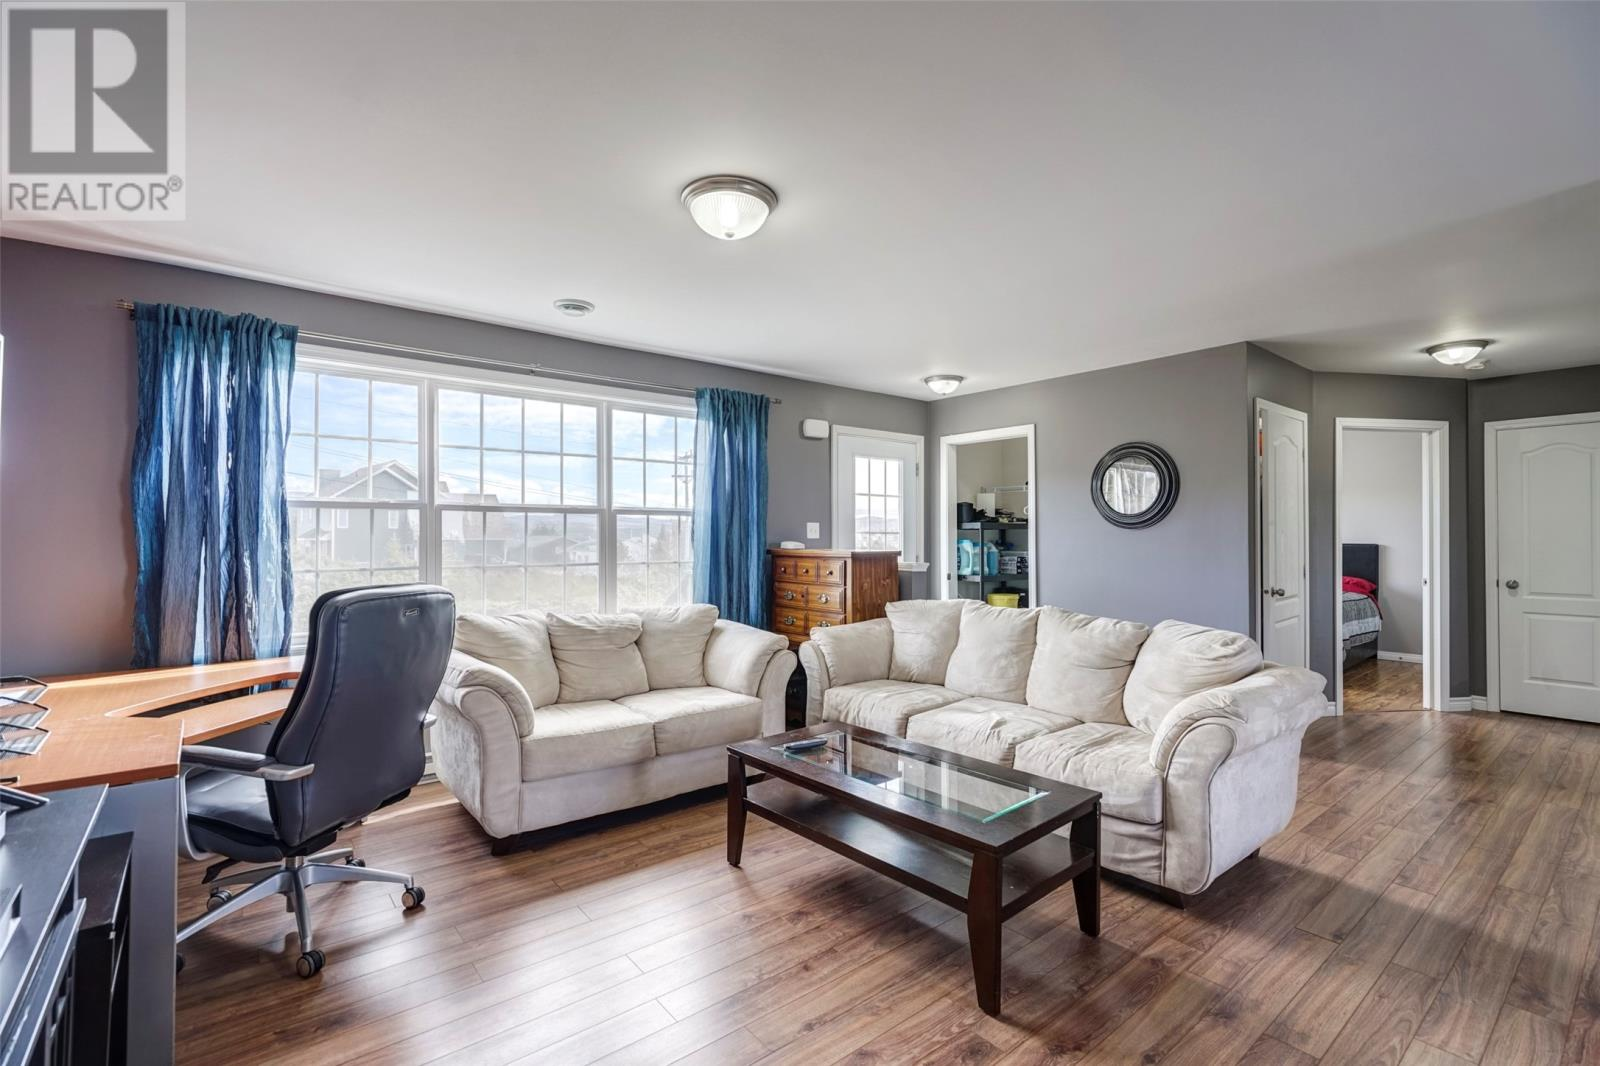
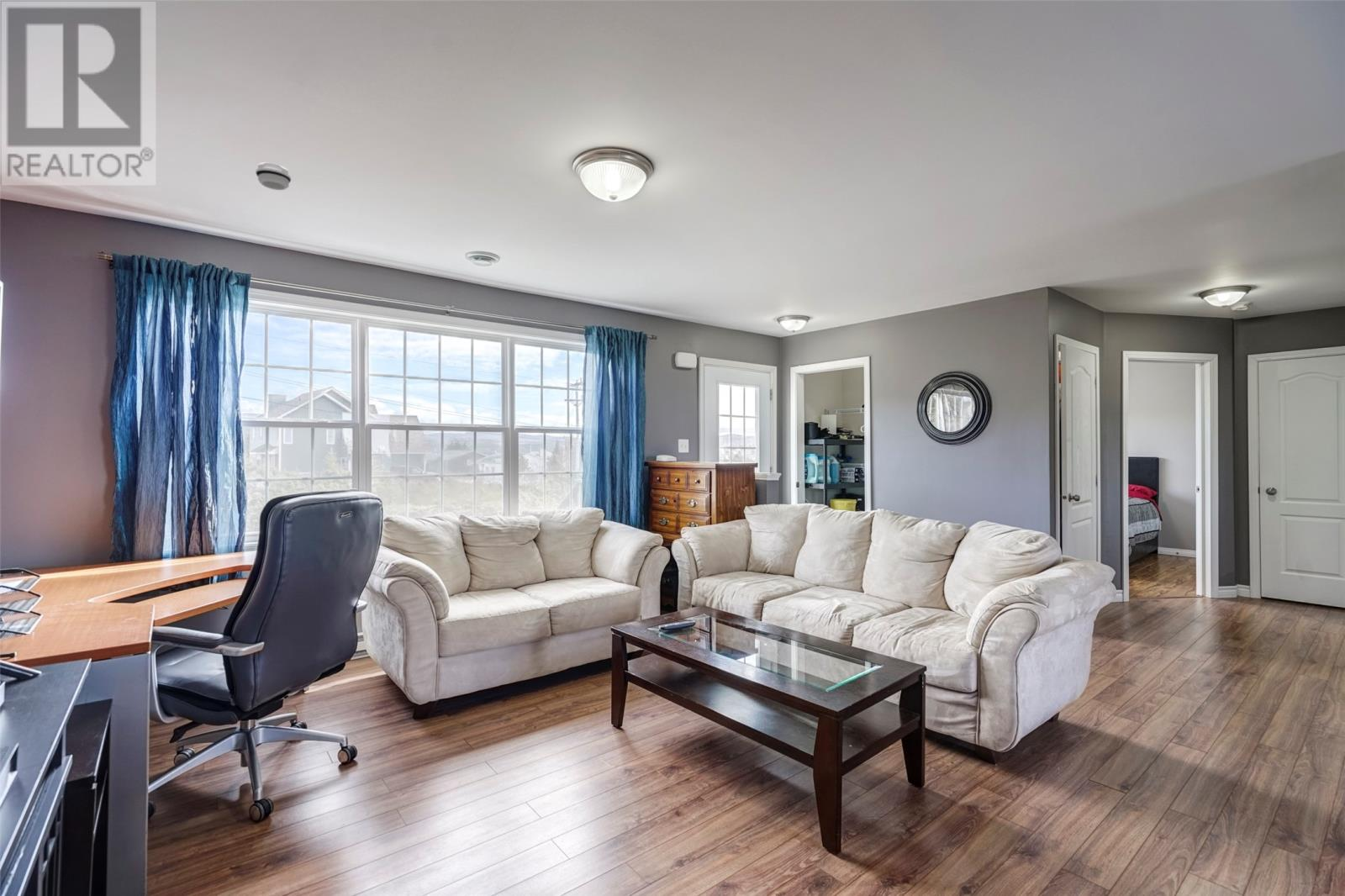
+ smoke detector [255,162,292,191]
